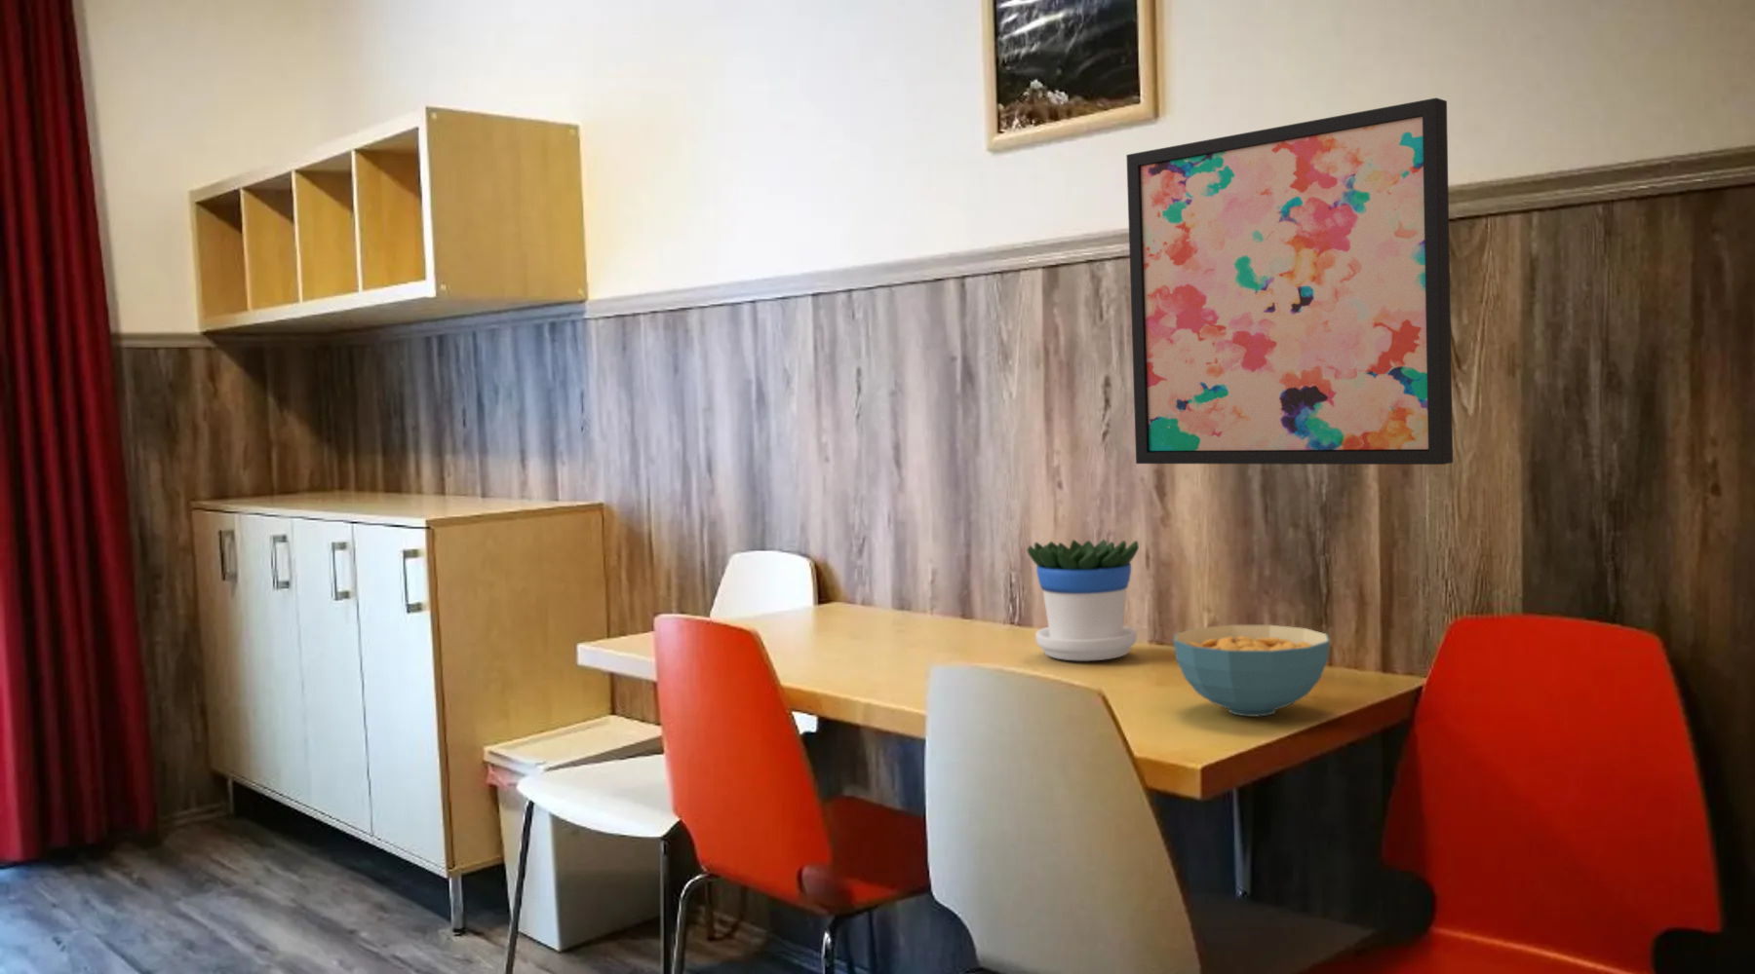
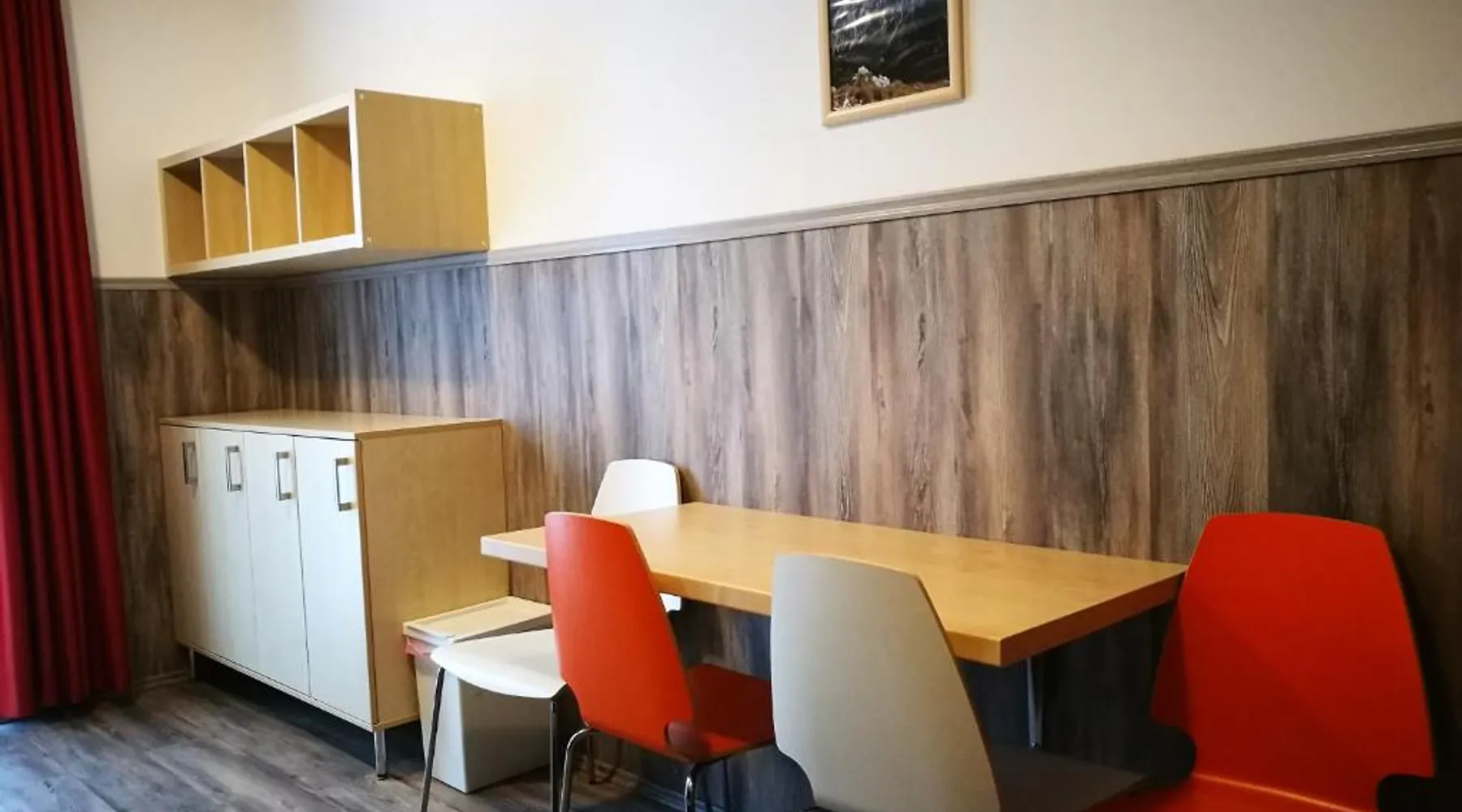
- cereal bowl [1172,624,1331,717]
- flowerpot [1026,539,1139,661]
- wall art [1125,97,1454,465]
